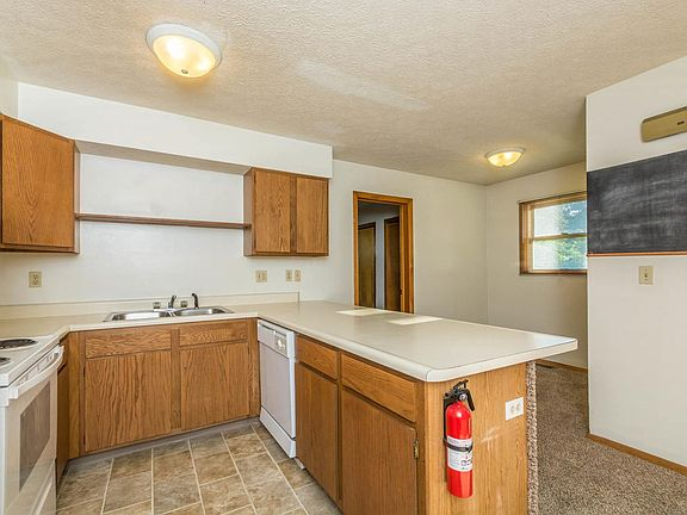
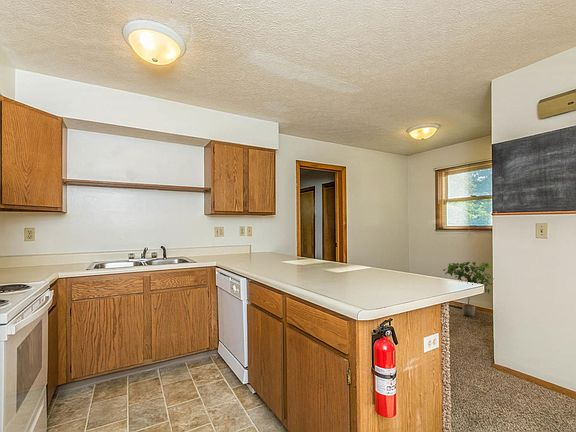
+ potted plant [442,261,493,318]
